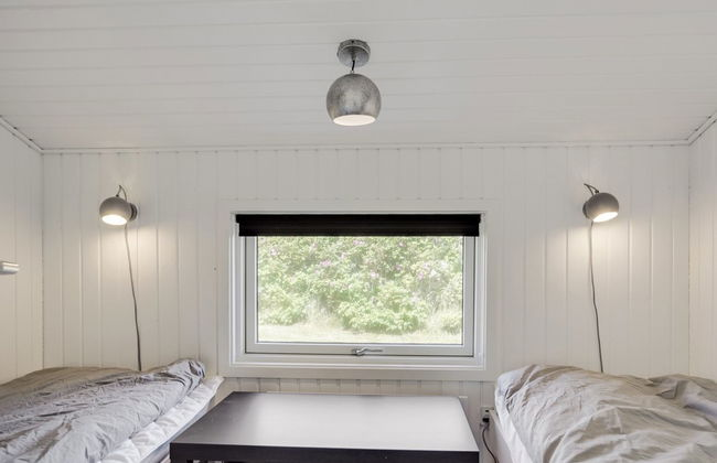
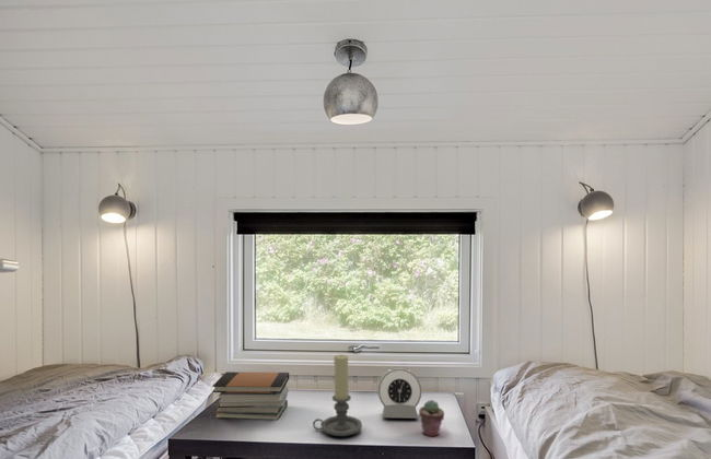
+ alarm clock [377,366,422,420]
+ book stack [211,370,290,422]
+ potted succulent [418,399,445,438]
+ candle holder [312,354,363,437]
